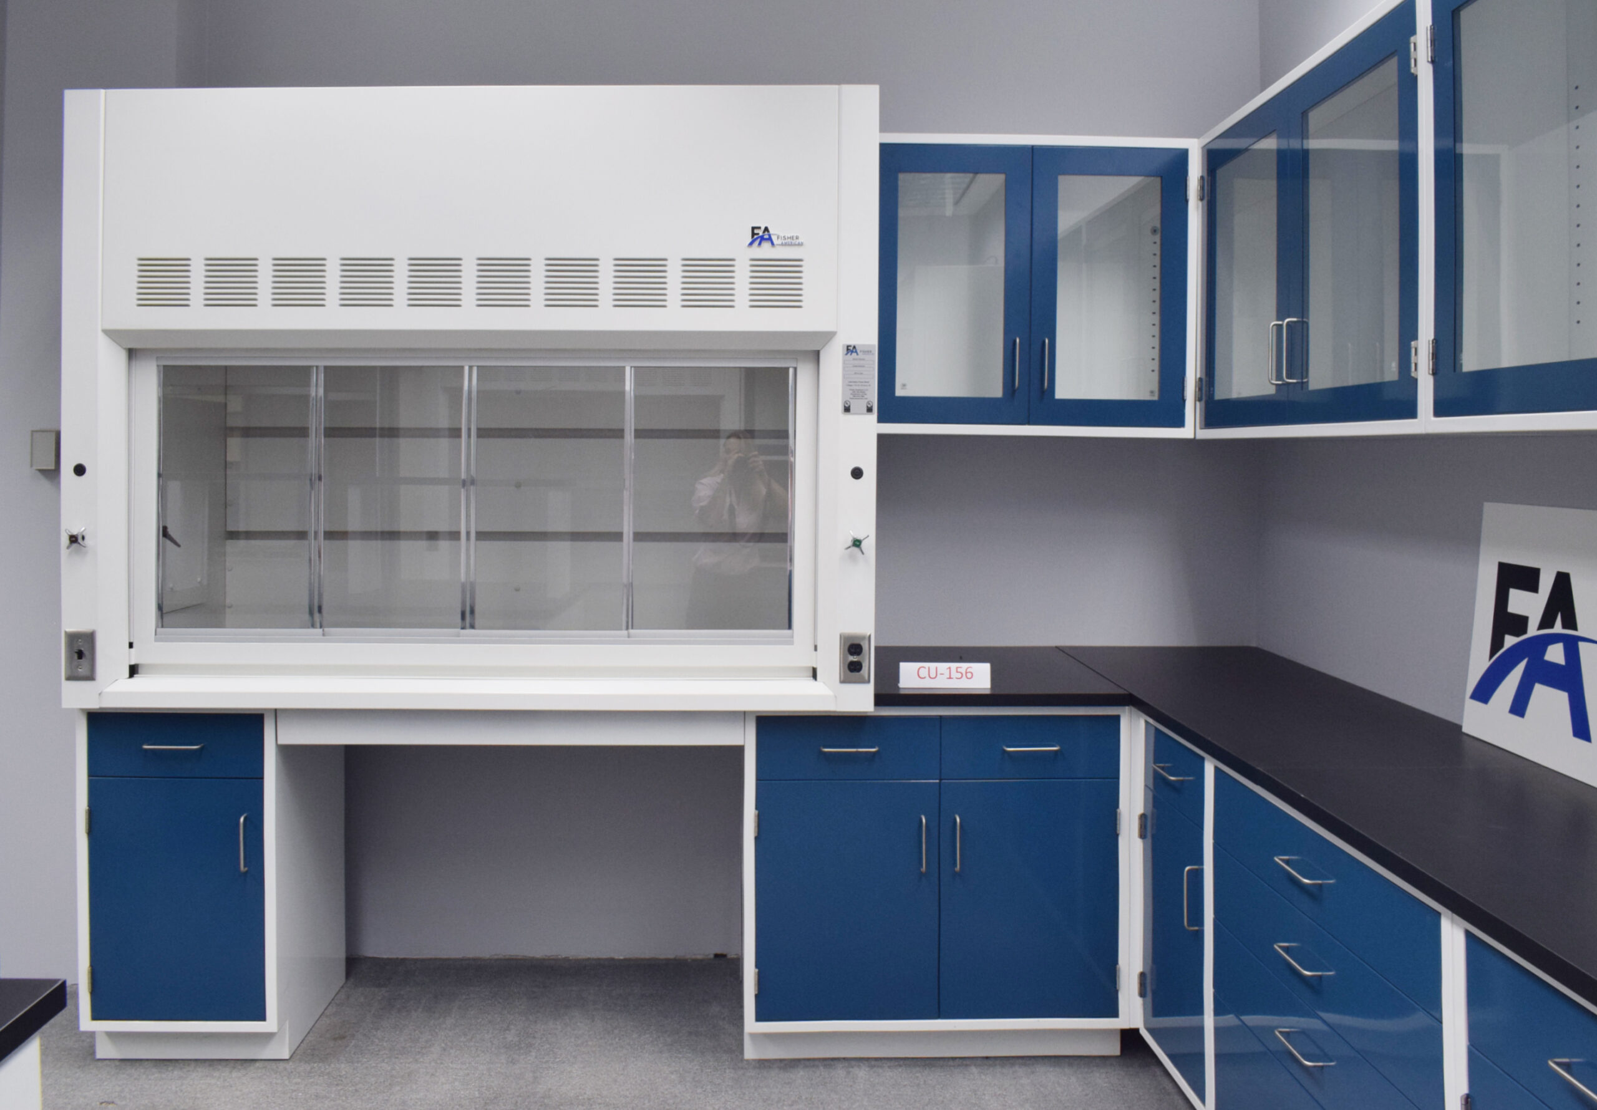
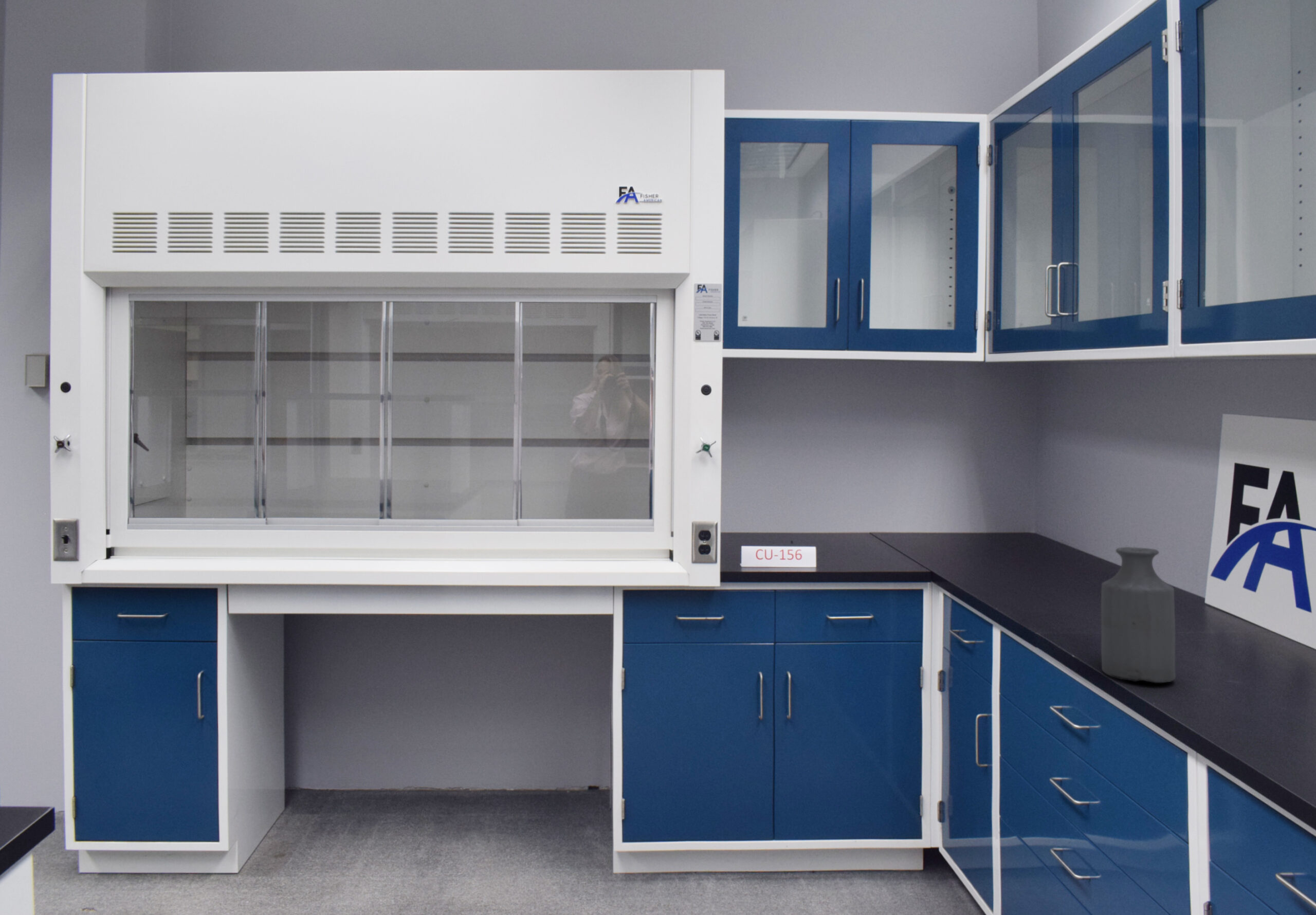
+ bottle [1101,546,1176,683]
